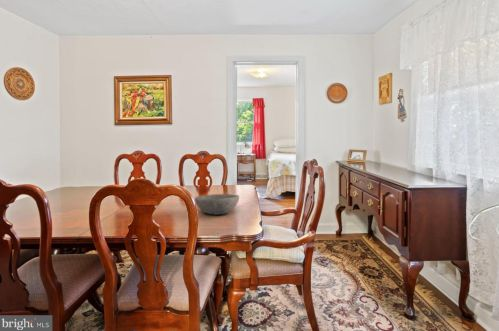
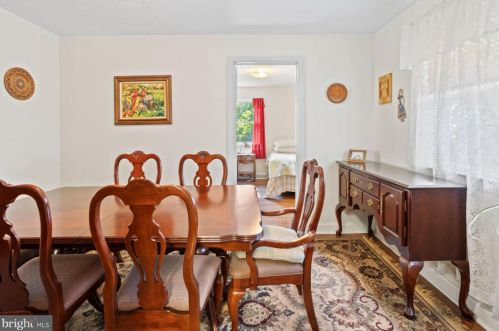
- bowl [194,193,240,216]
